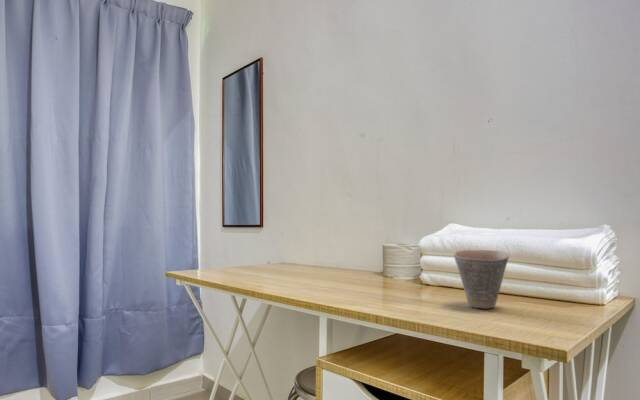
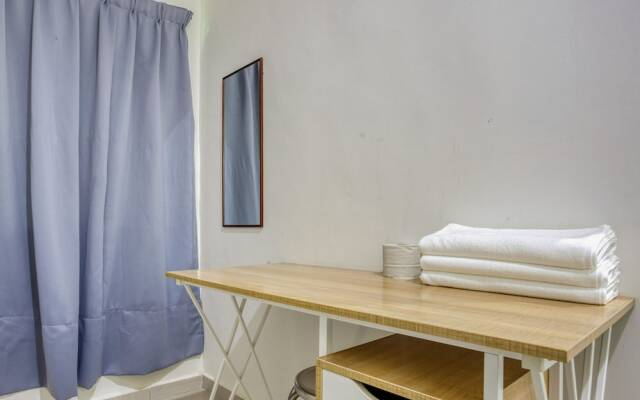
- cup [453,249,510,309]
